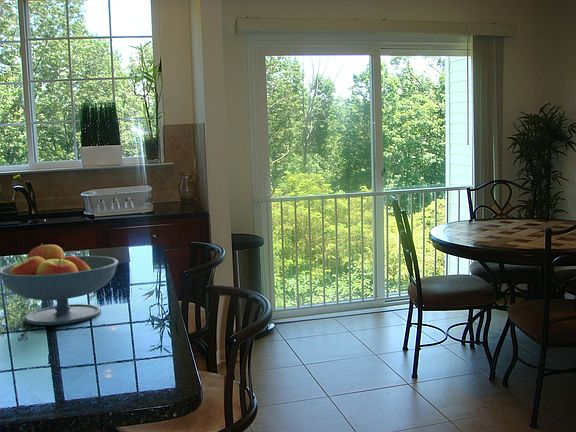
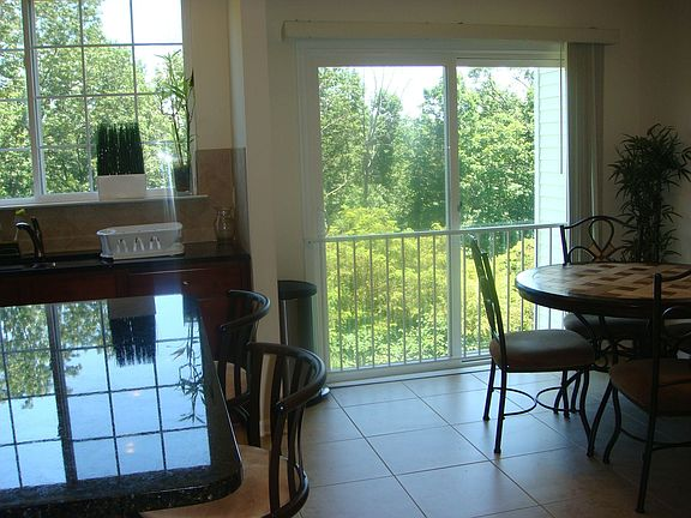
- fruit bowl [0,243,119,326]
